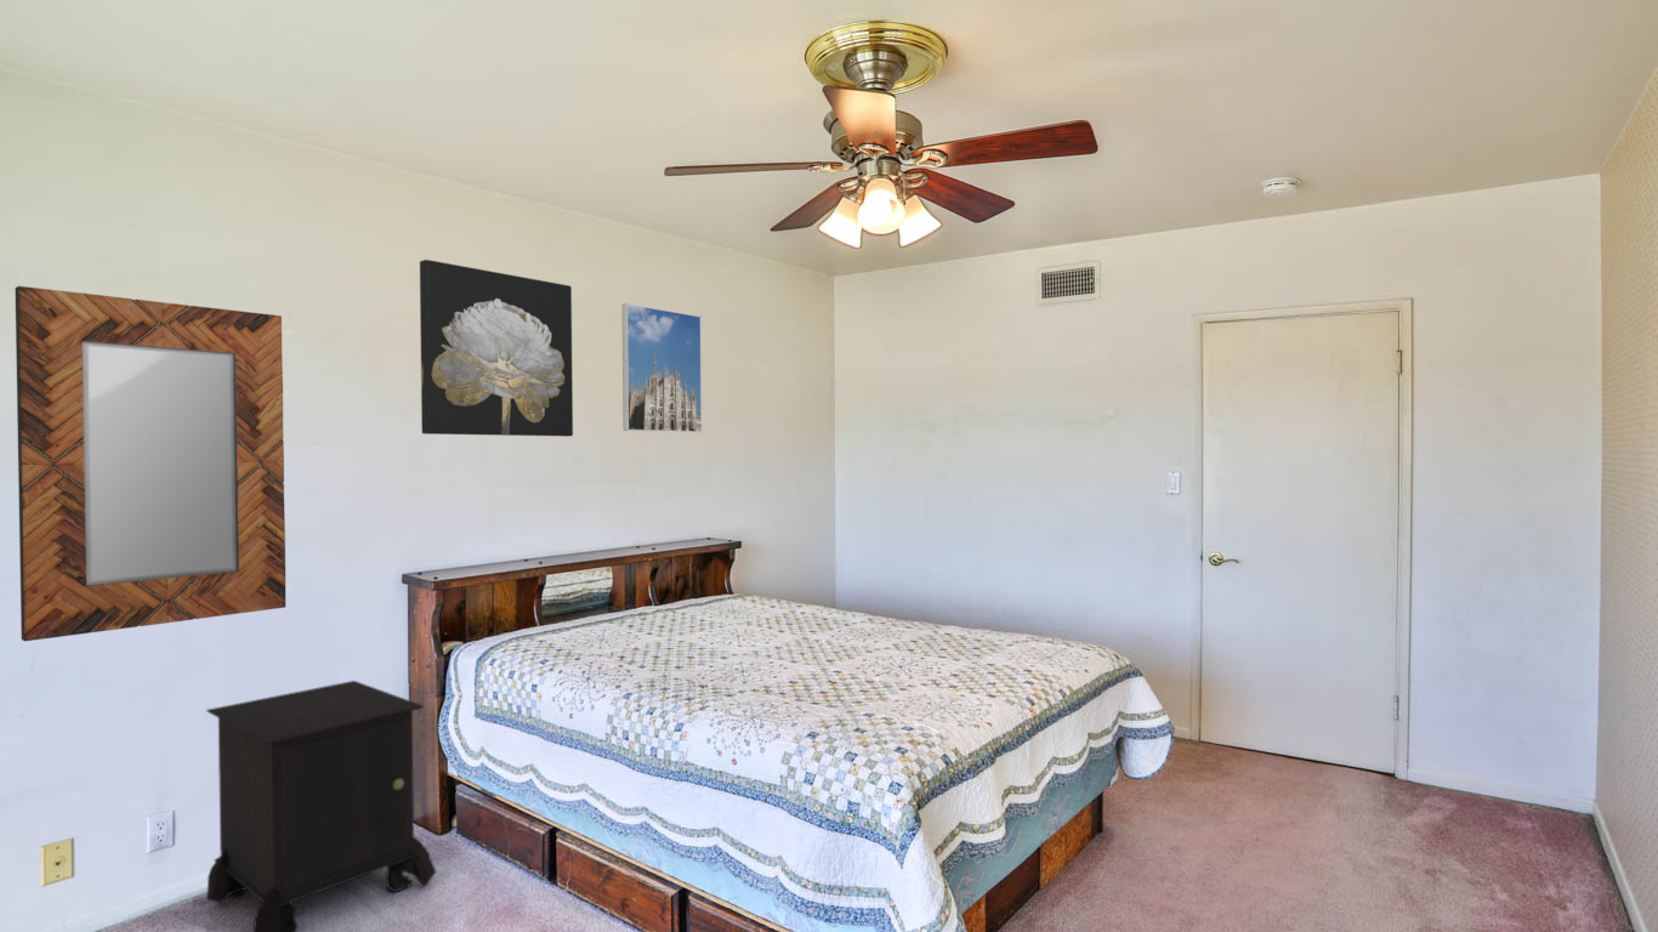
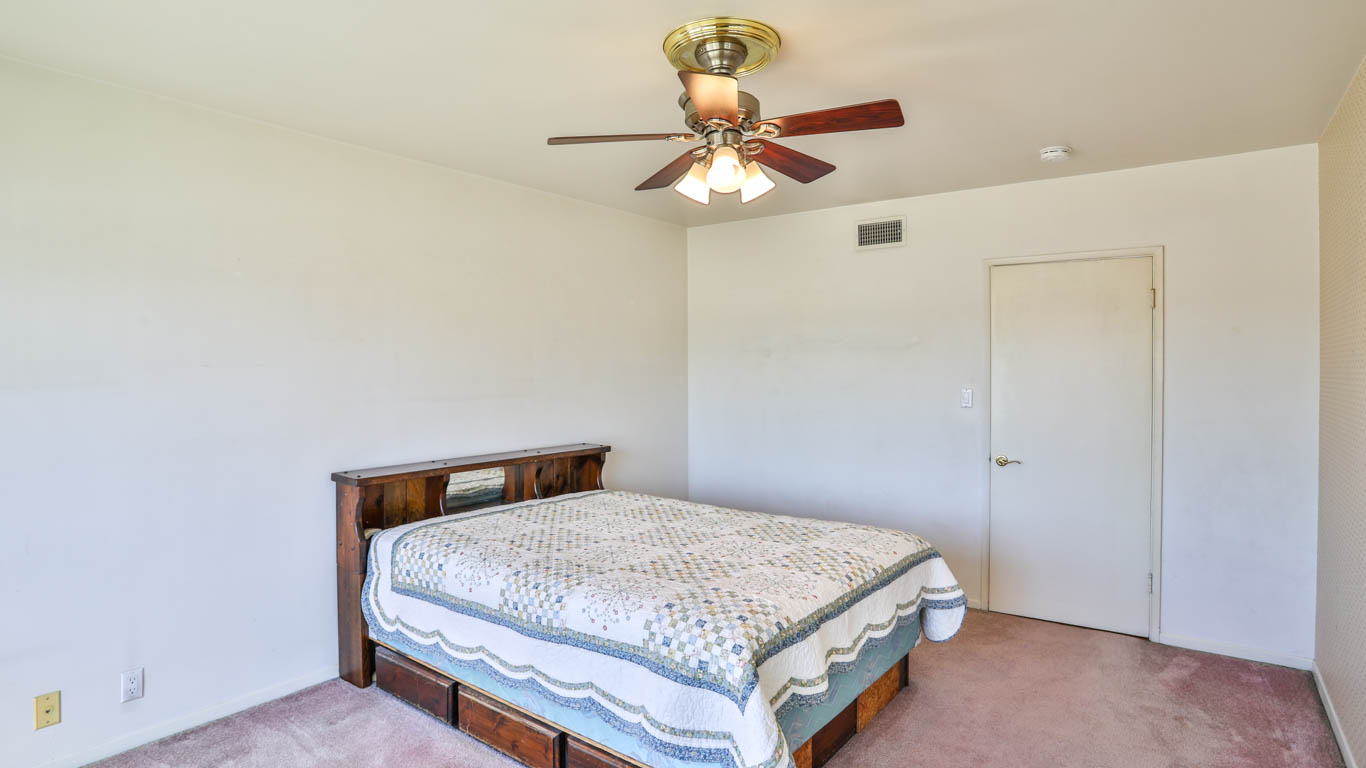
- wall art [419,258,574,438]
- home mirror [15,285,286,642]
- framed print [621,302,703,433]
- nightstand [205,680,438,932]
